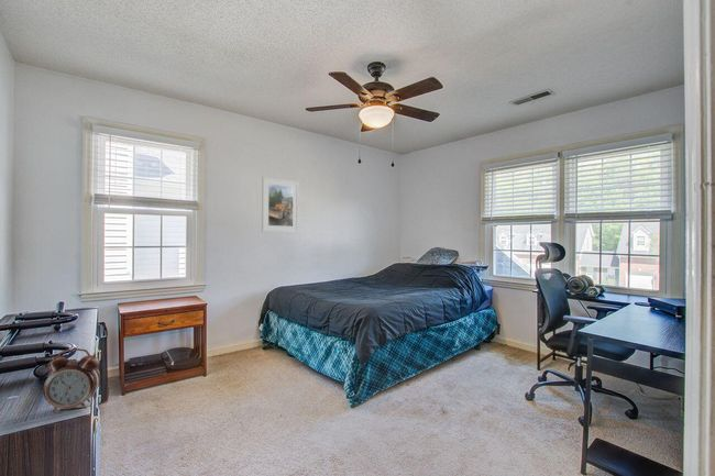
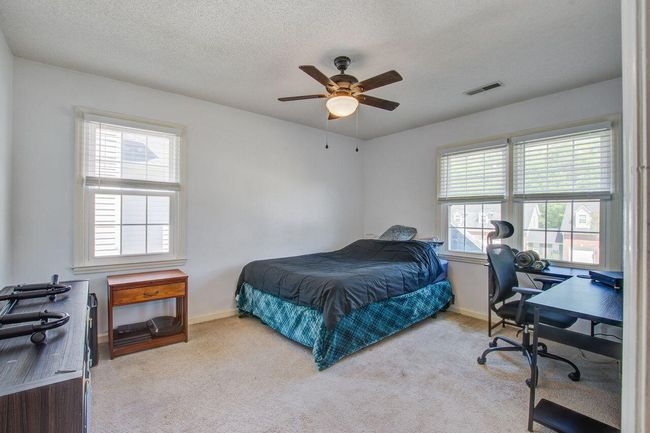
- alarm clock [42,347,101,413]
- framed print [261,176,299,234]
